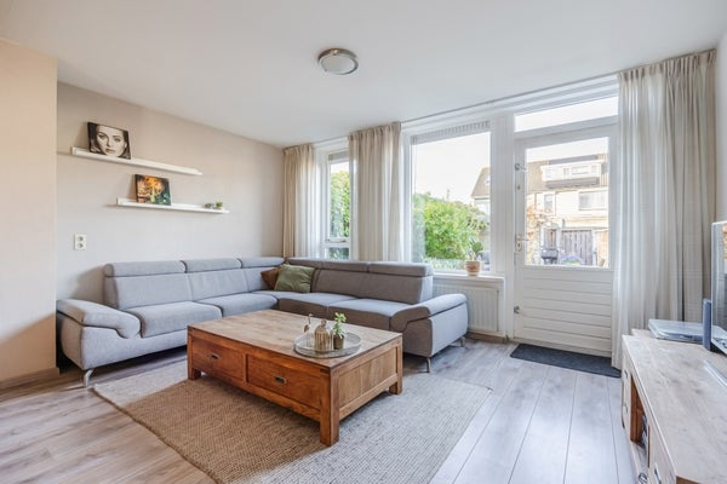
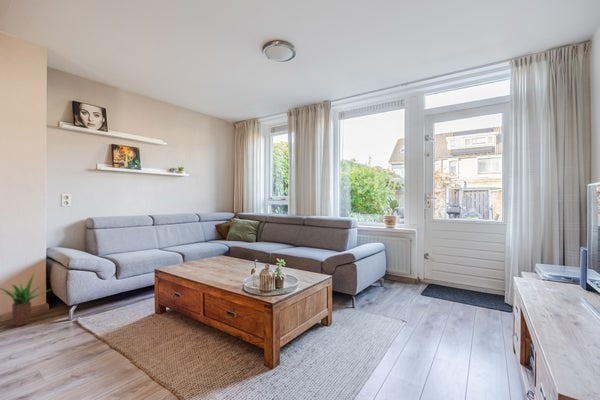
+ potted plant [0,272,53,327]
